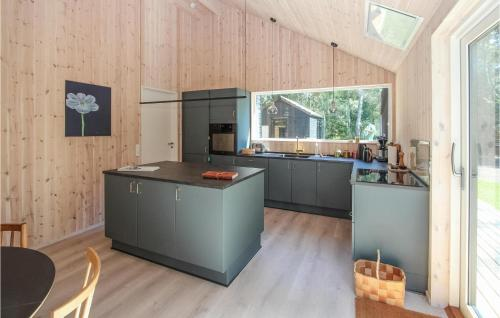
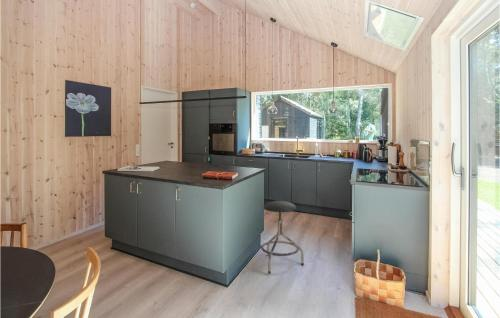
+ stool [260,200,305,275]
